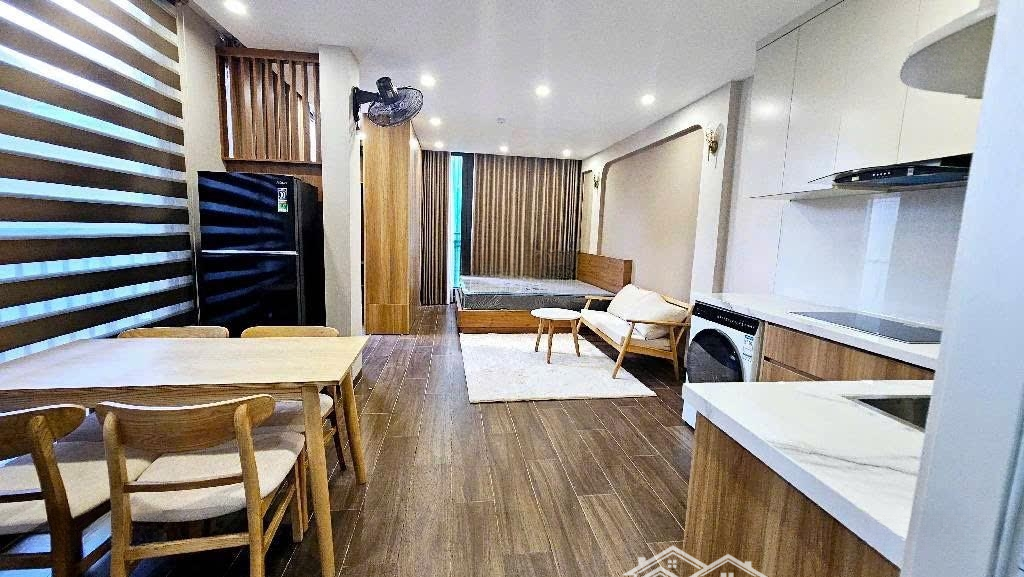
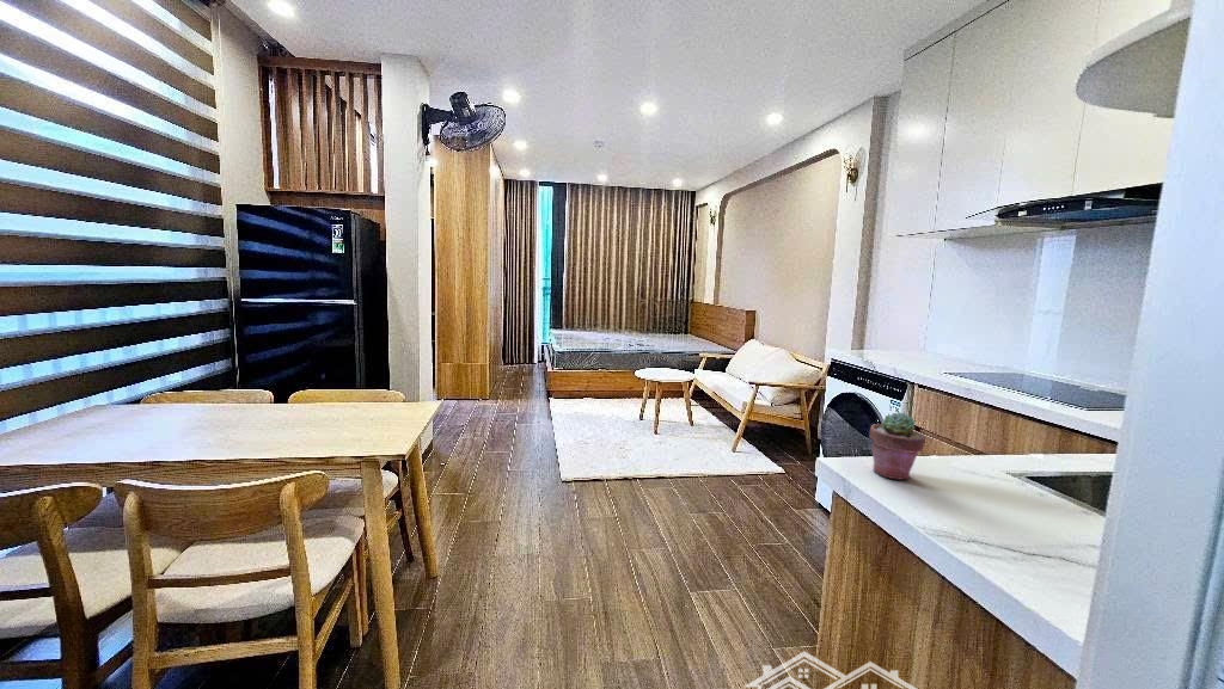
+ potted succulent [868,411,926,481]
